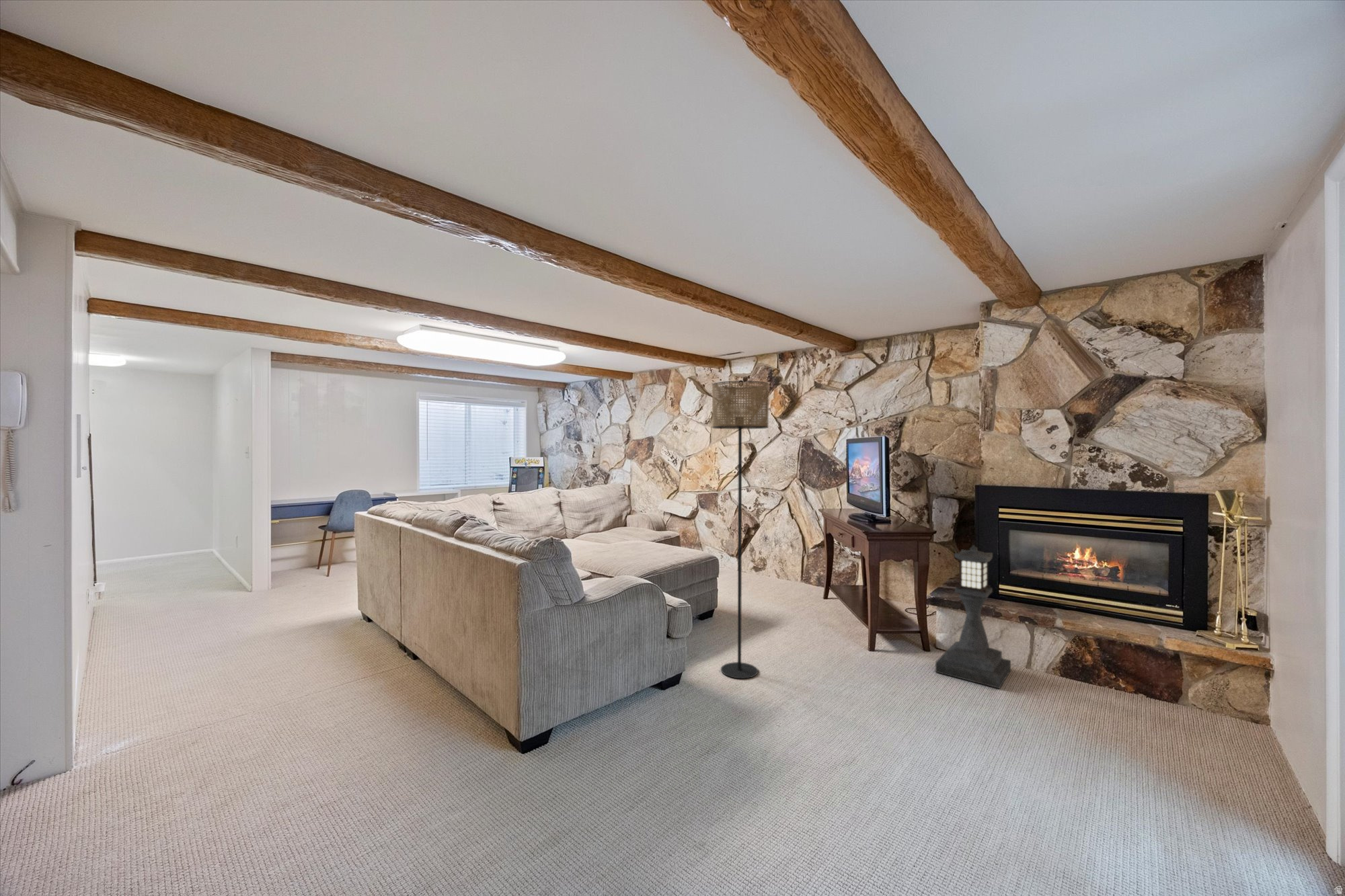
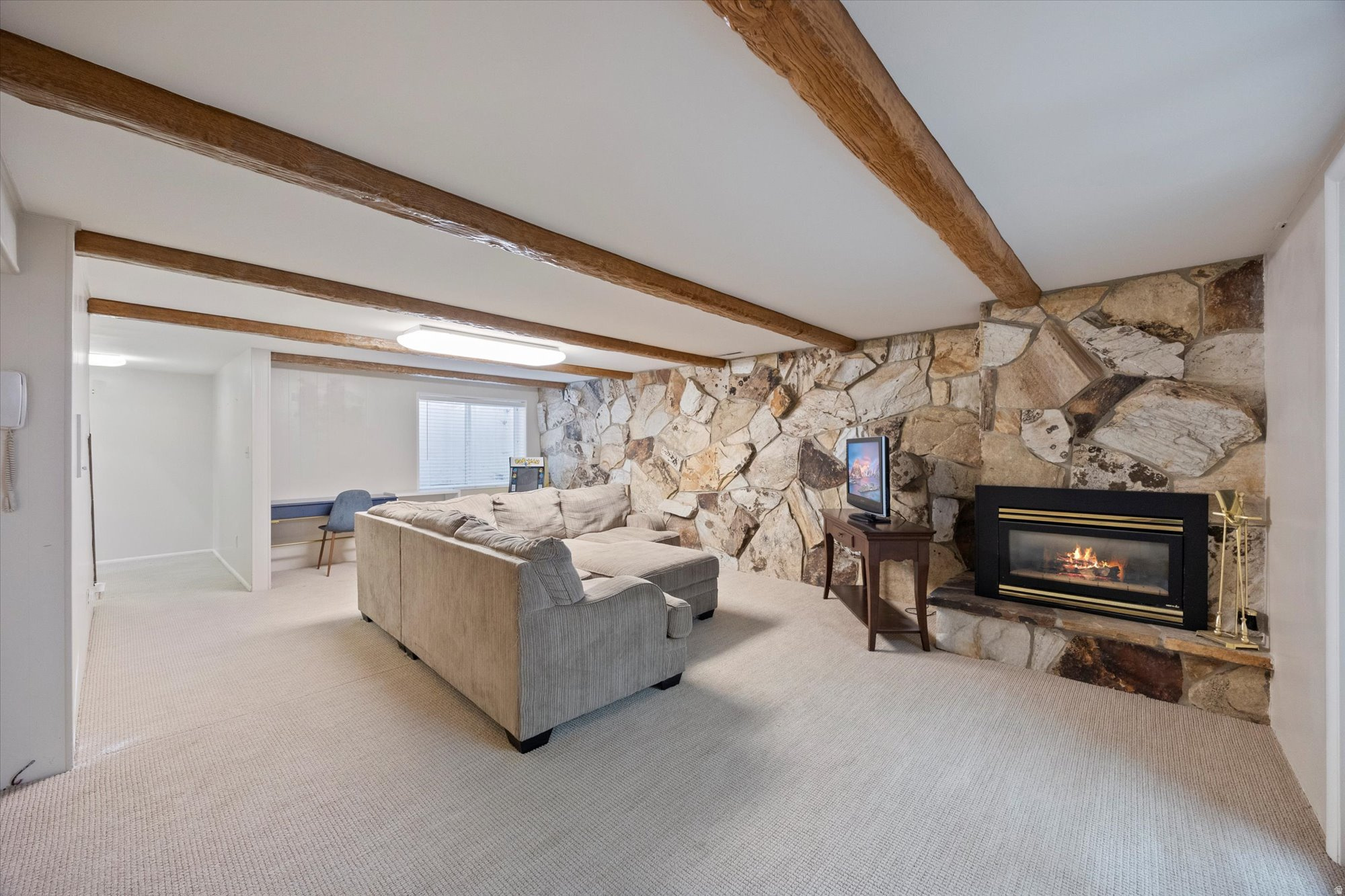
- lantern [935,544,1011,689]
- floor lamp [712,380,769,680]
